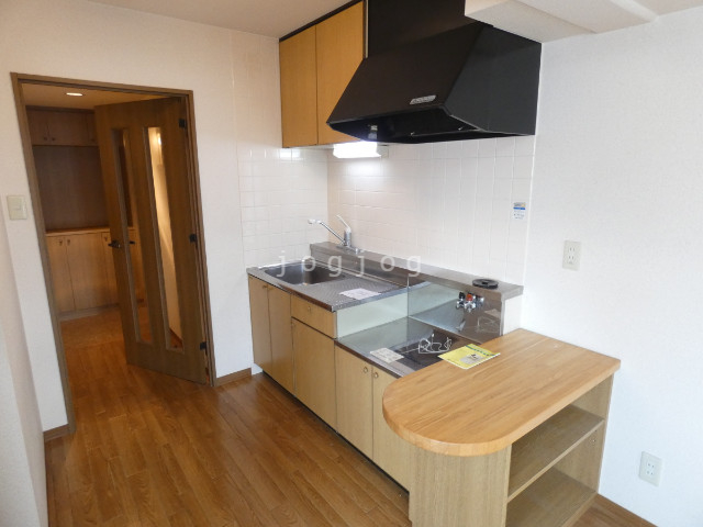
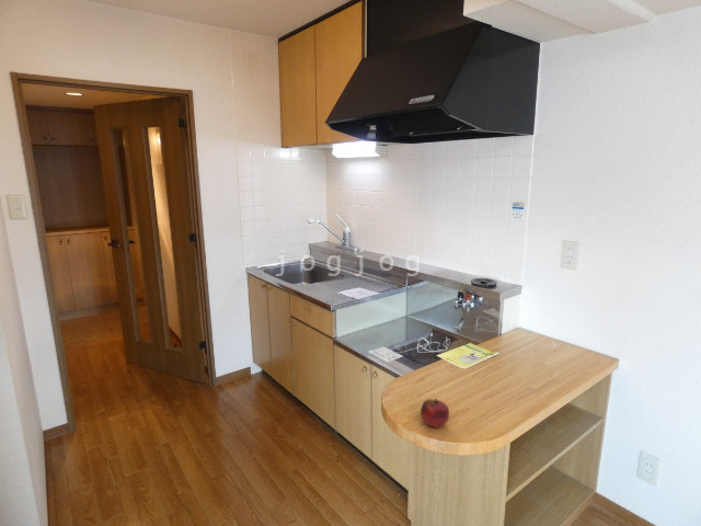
+ fruit [420,398,450,428]
